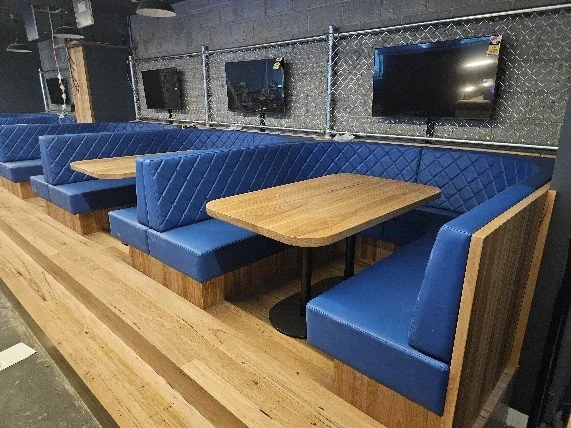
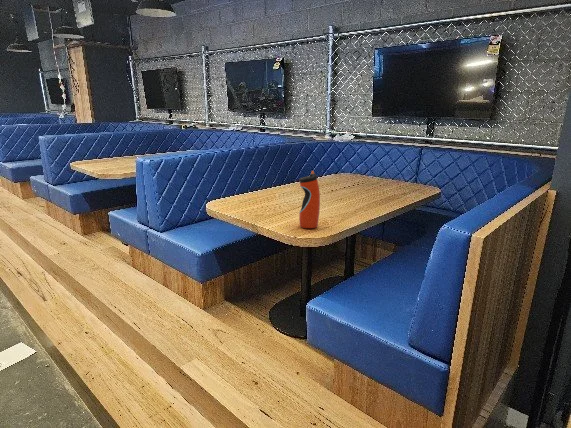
+ water bottle [298,170,321,229]
